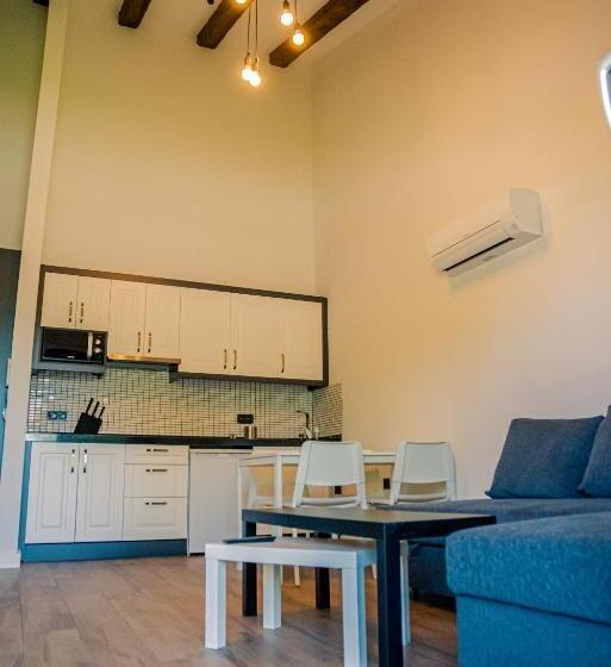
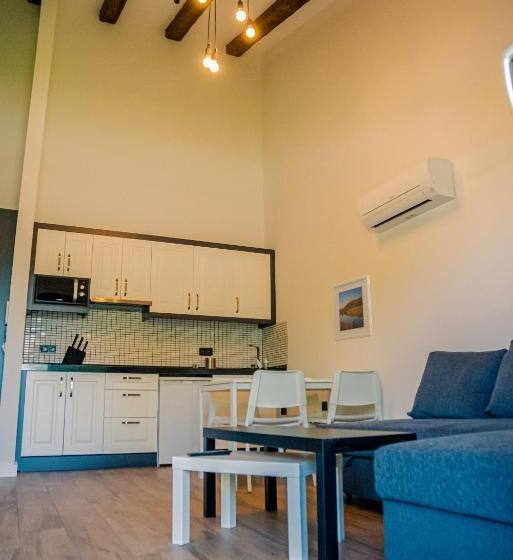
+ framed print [332,274,373,342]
